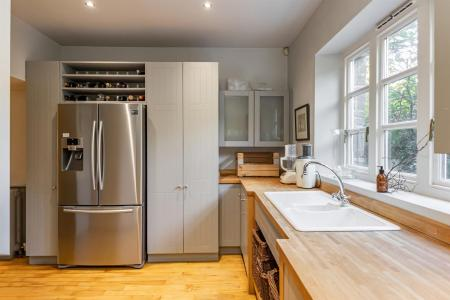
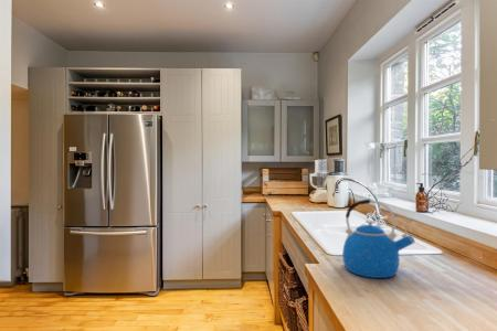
+ kettle [341,197,416,279]
